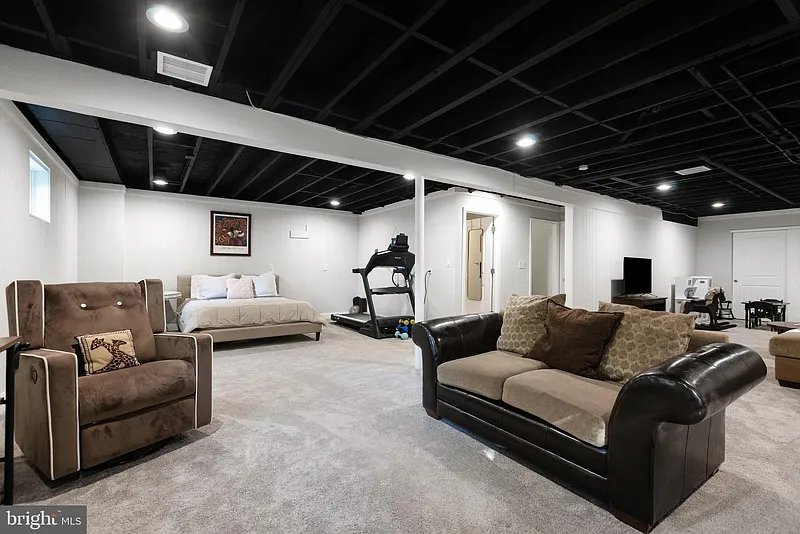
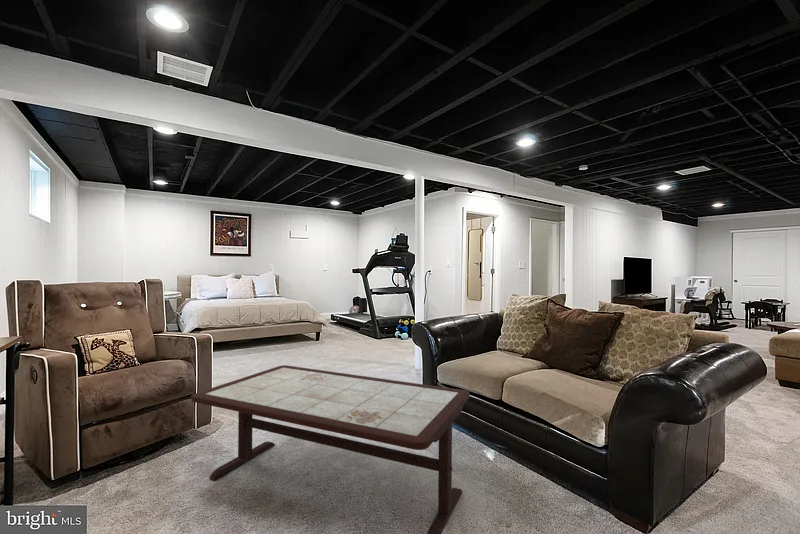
+ coffee table [190,364,471,534]
